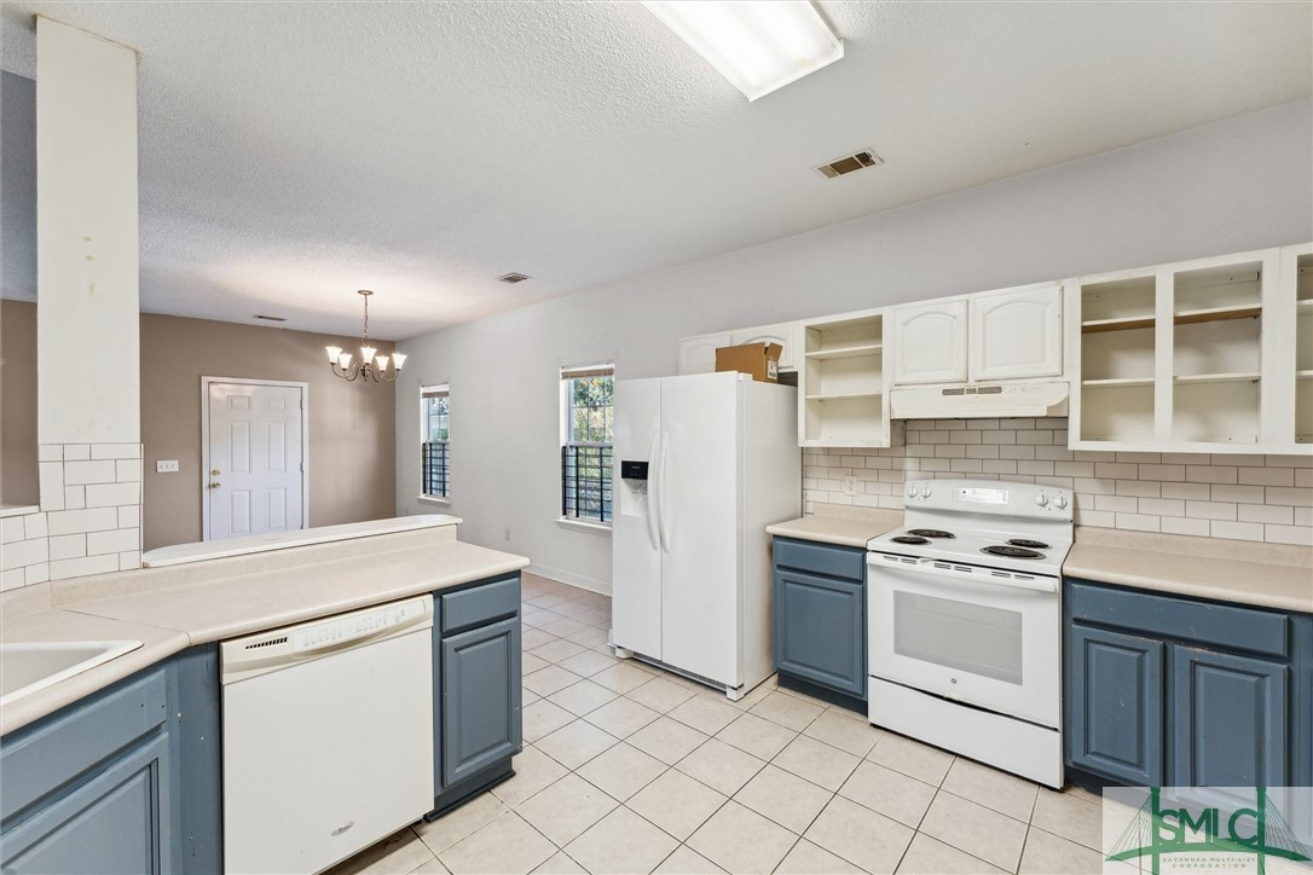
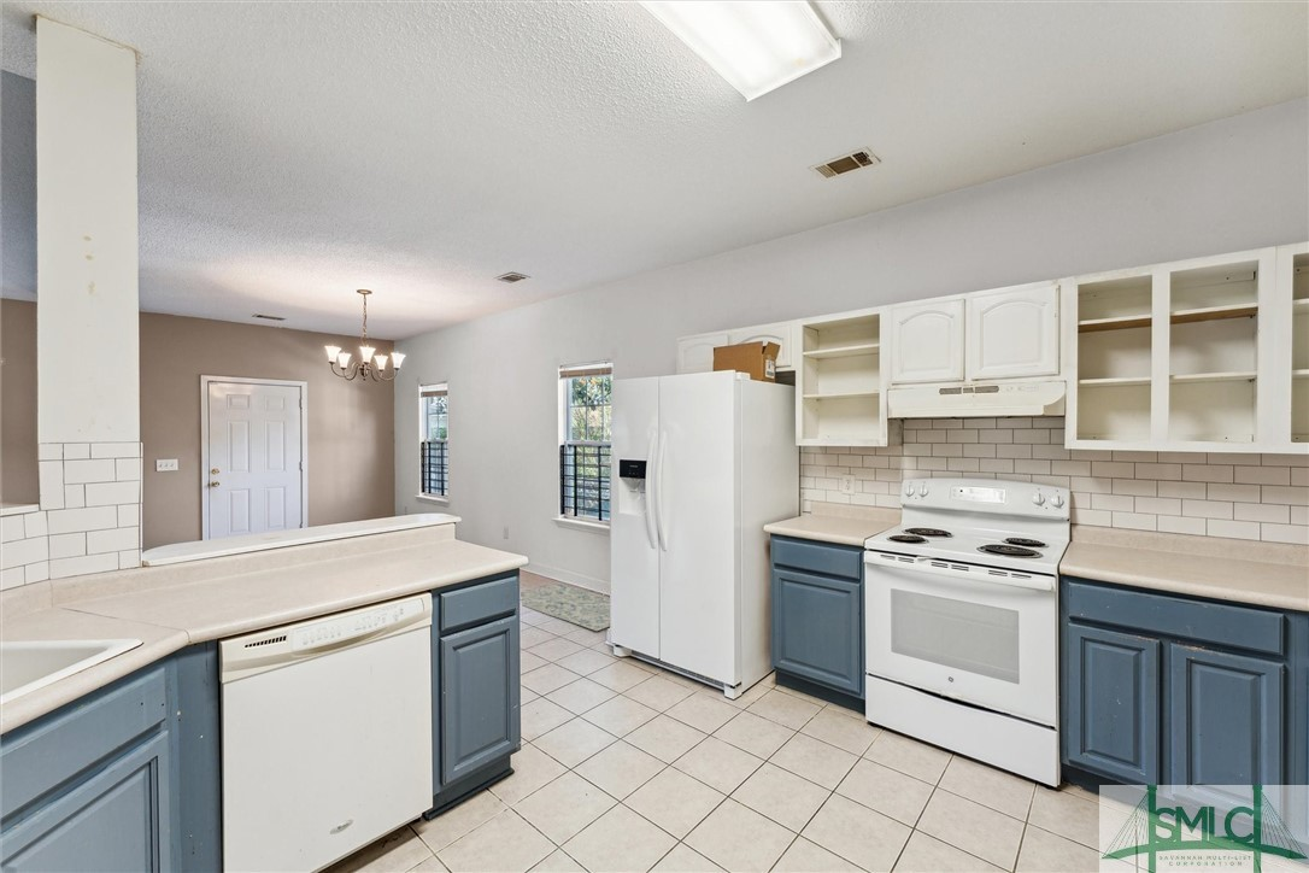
+ rug [520,584,611,632]
